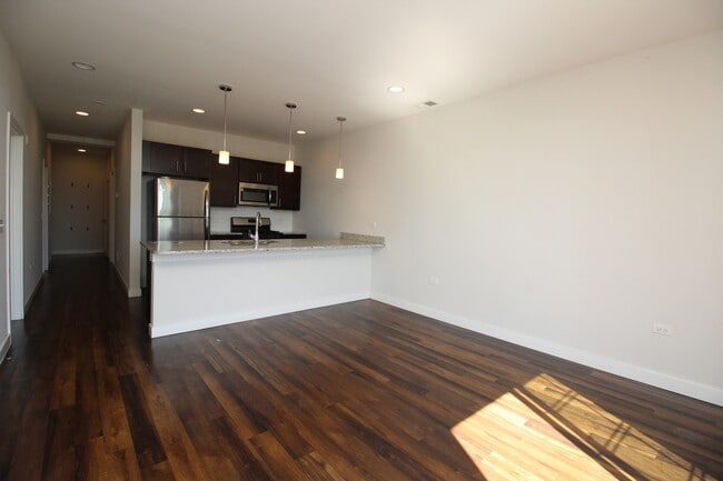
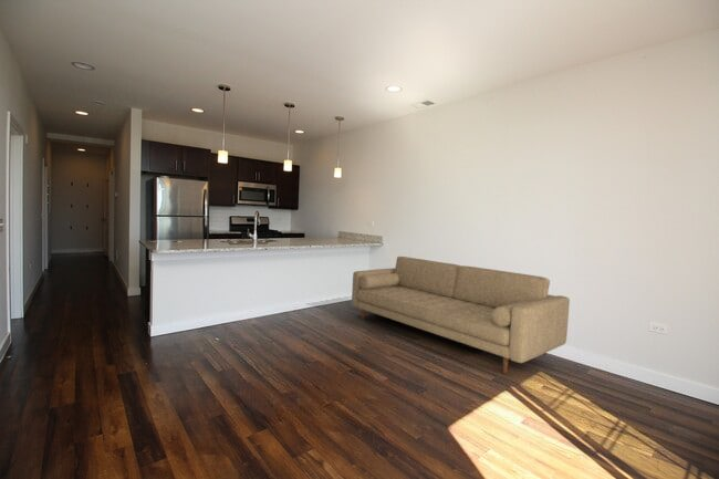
+ sofa [351,256,571,374]
